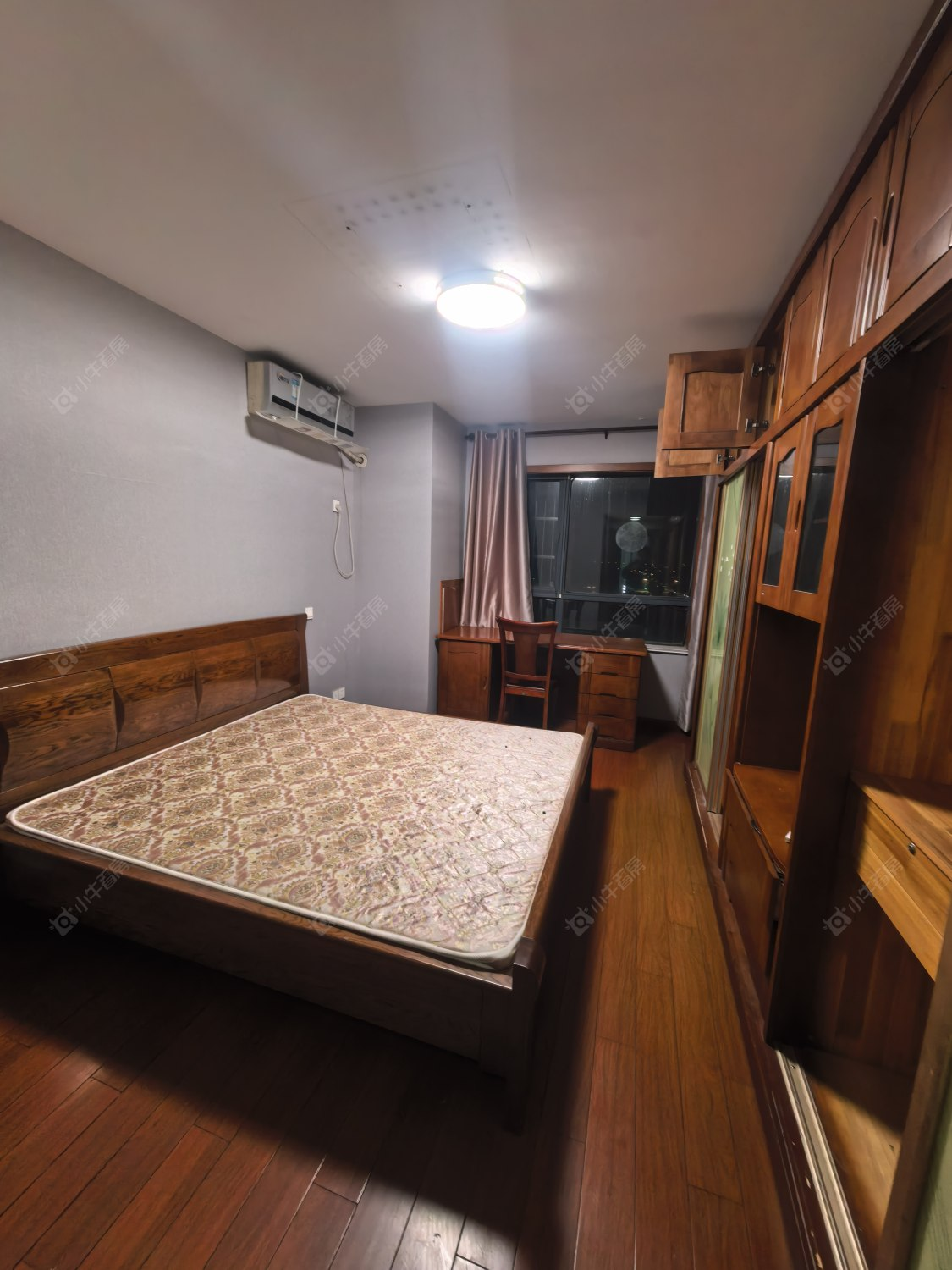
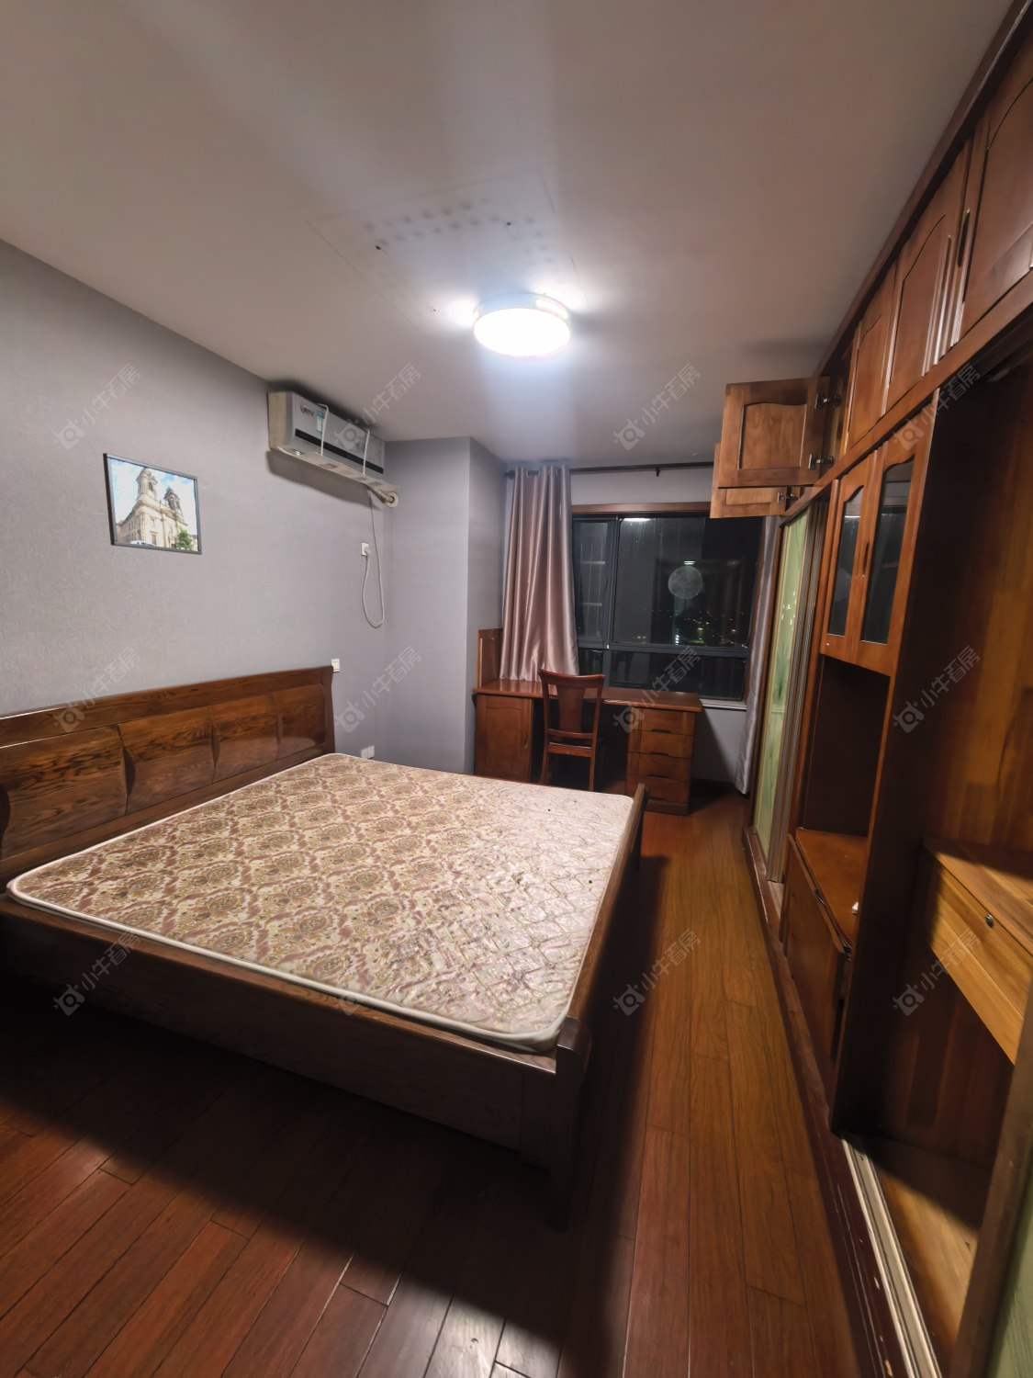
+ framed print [102,452,203,556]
